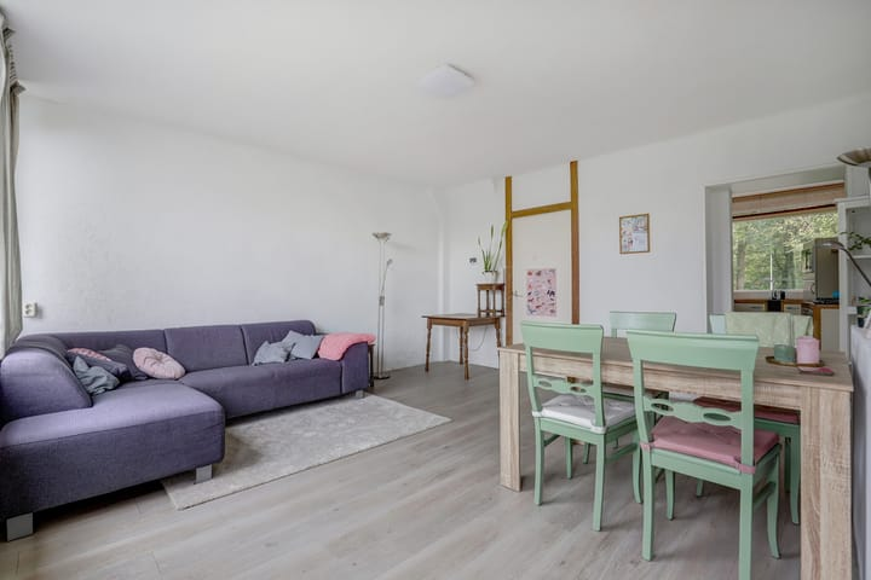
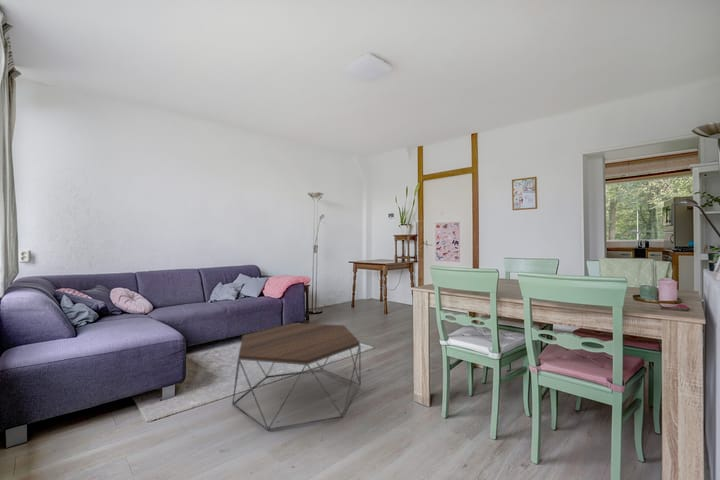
+ coffee table [231,322,362,431]
